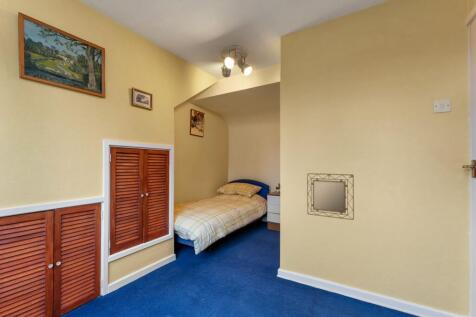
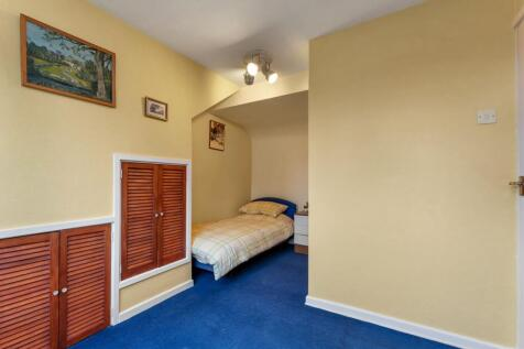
- home mirror [306,172,355,221]
